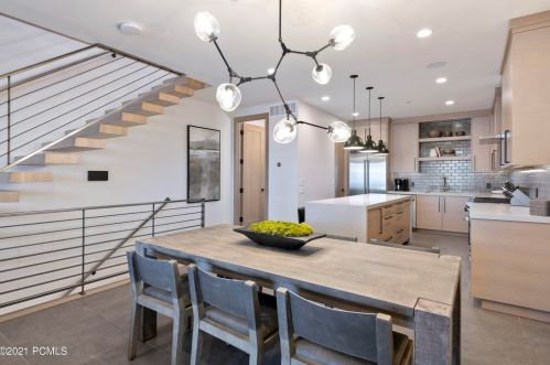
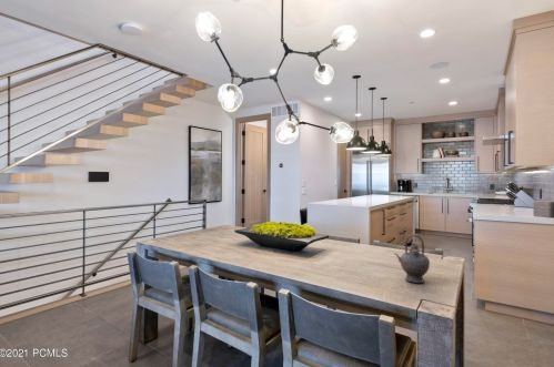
+ teapot [393,234,431,284]
